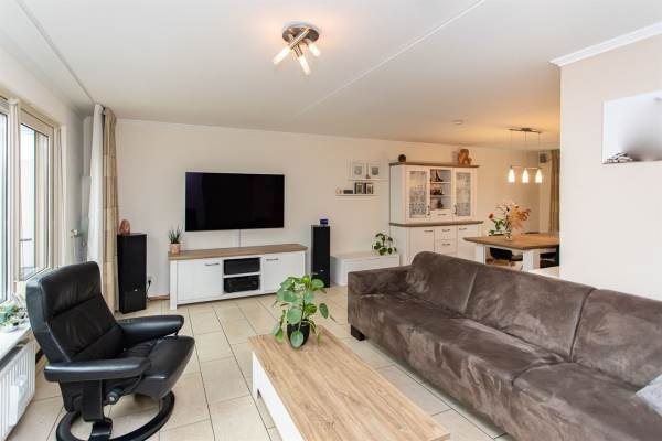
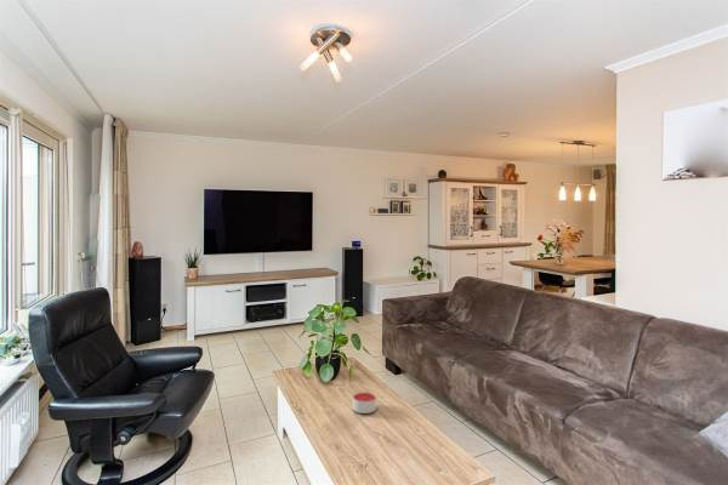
+ candle [352,390,377,415]
